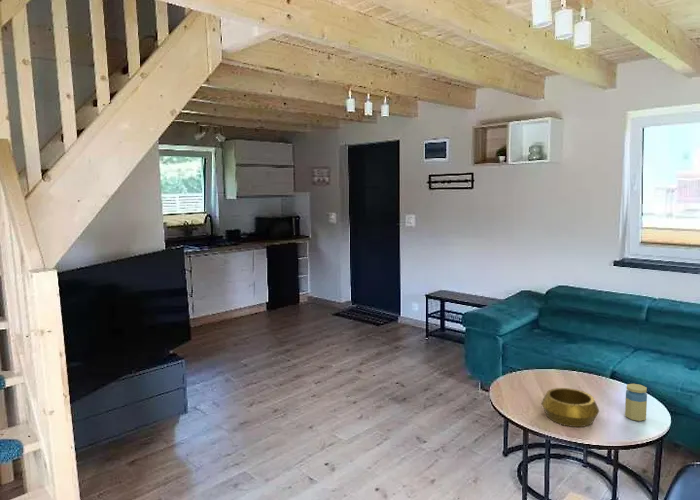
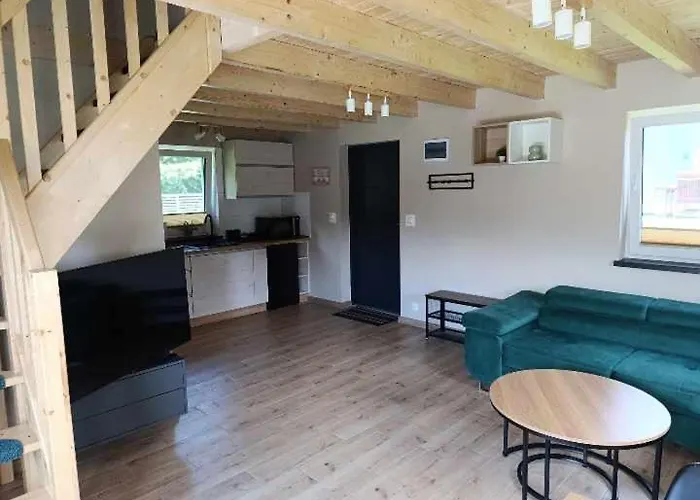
- jar [624,383,648,422]
- decorative bowl [541,387,600,428]
